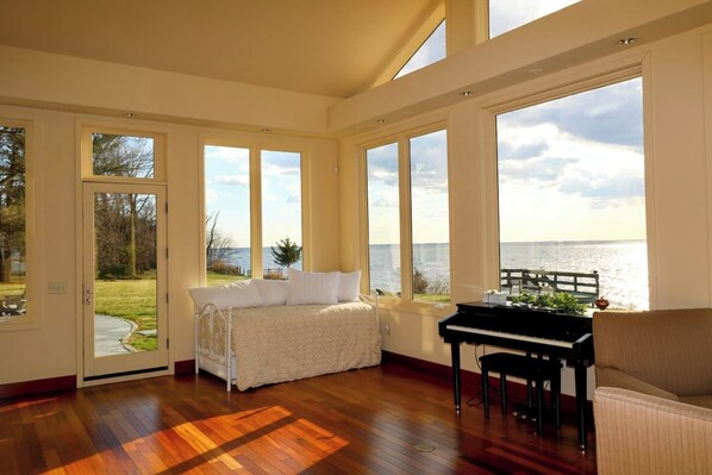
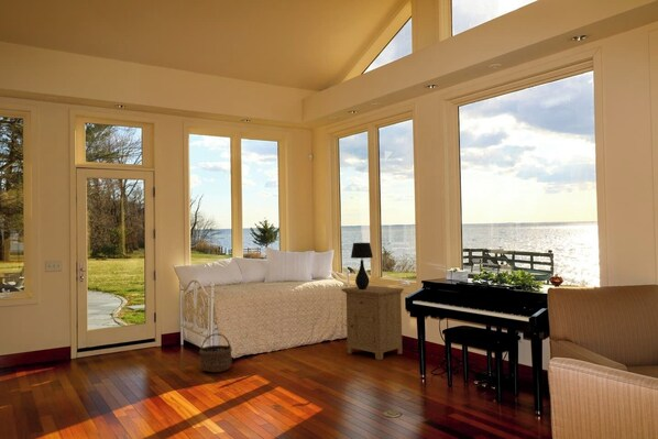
+ table lamp [350,242,374,289]
+ wicker basket [198,332,233,373]
+ nightstand [341,285,405,361]
